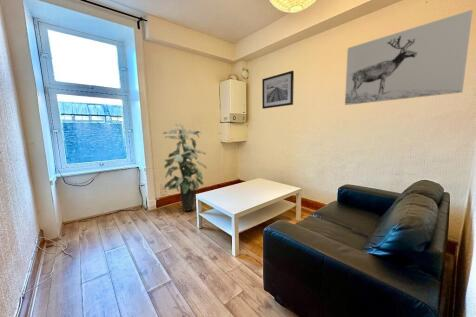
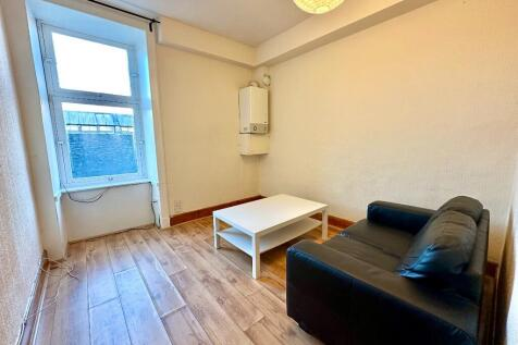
- wall art [344,9,473,106]
- indoor plant [162,123,208,212]
- wall art [261,70,295,110]
